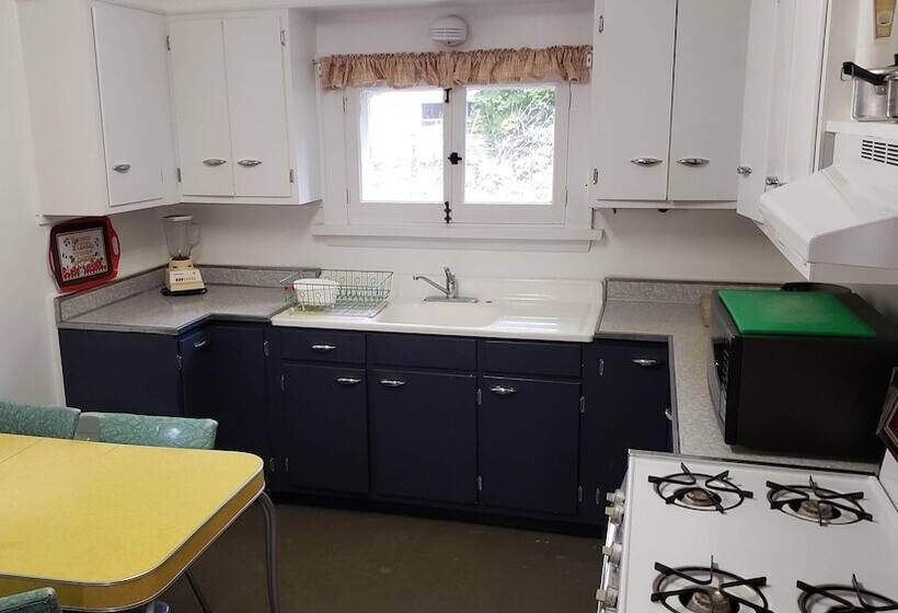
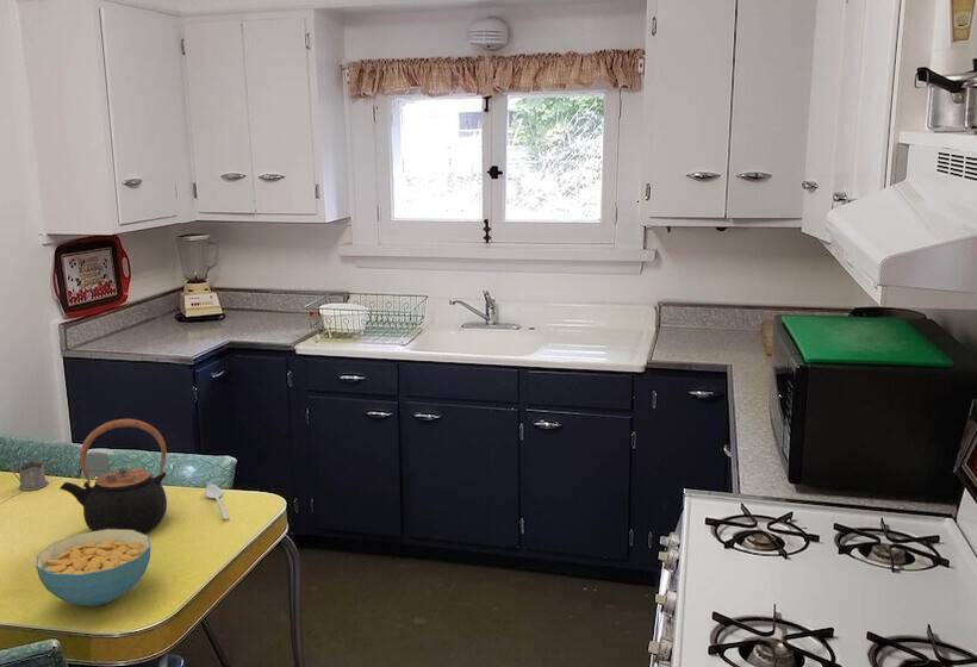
+ tea glass holder [10,460,49,492]
+ spoon [204,482,230,520]
+ cereal bowl [36,529,151,607]
+ teapot [58,418,168,534]
